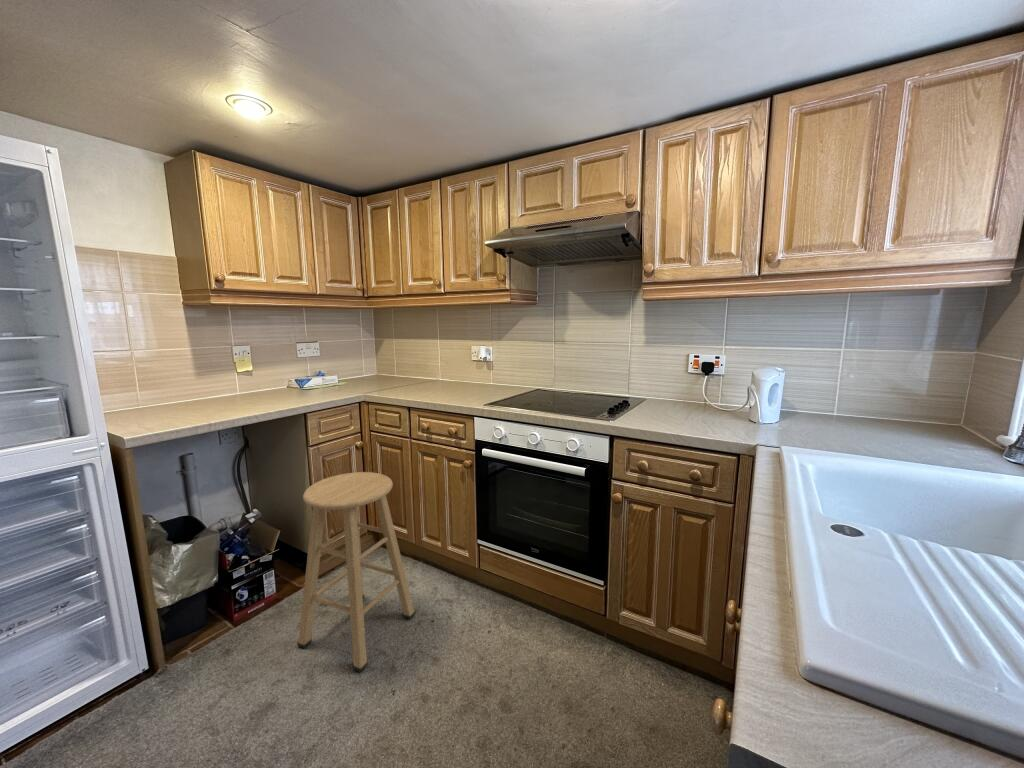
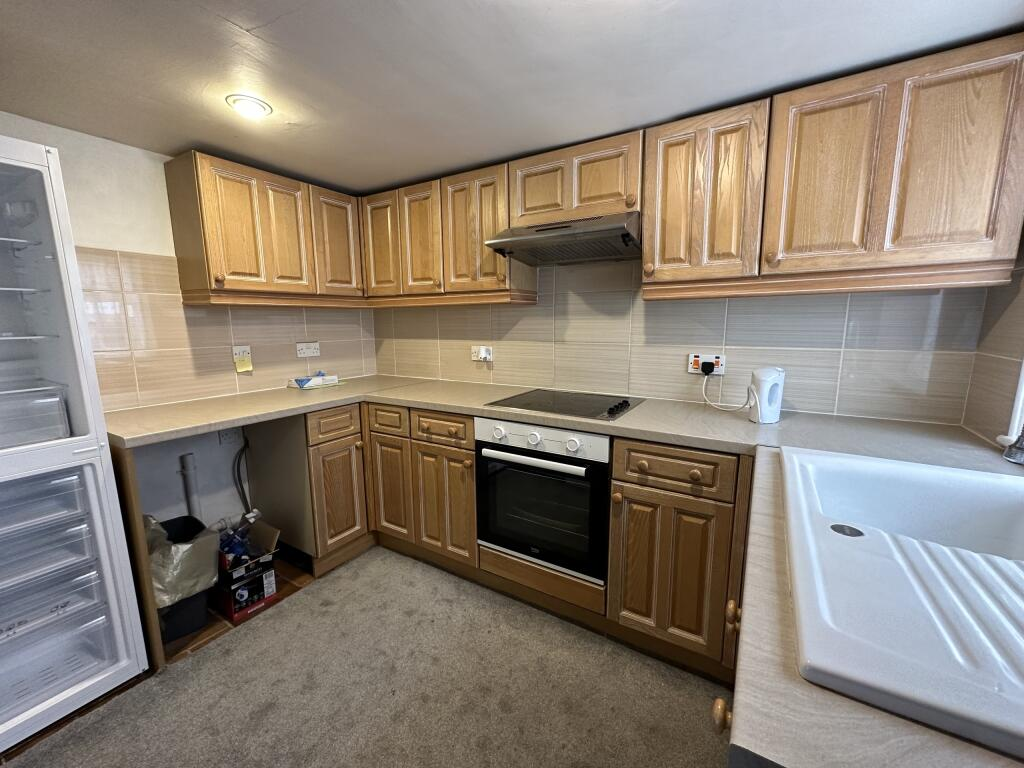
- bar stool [296,471,416,673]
